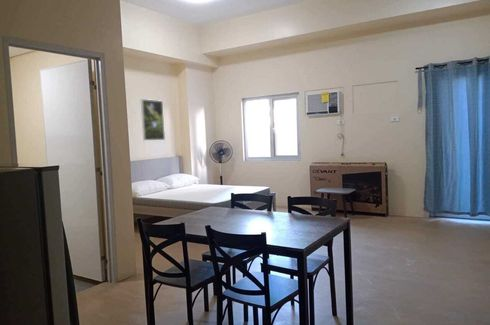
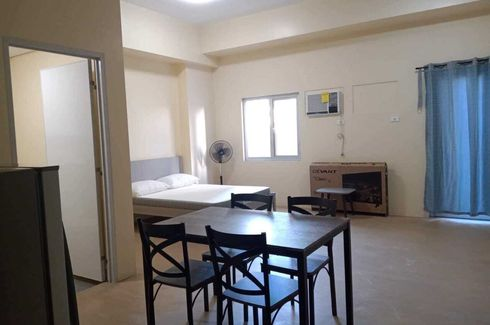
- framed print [140,98,166,142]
